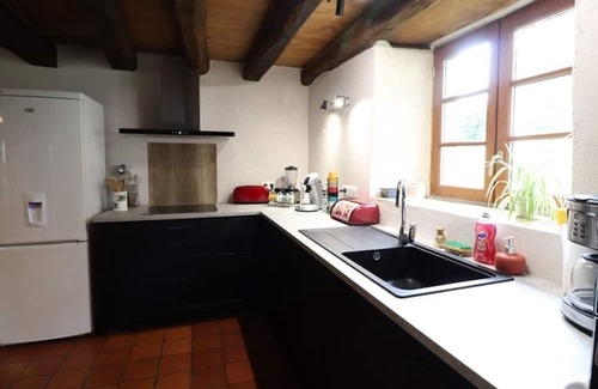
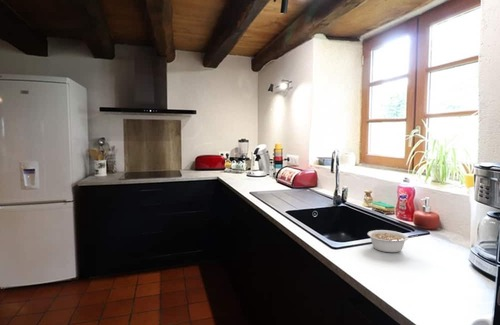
+ legume [367,229,419,253]
